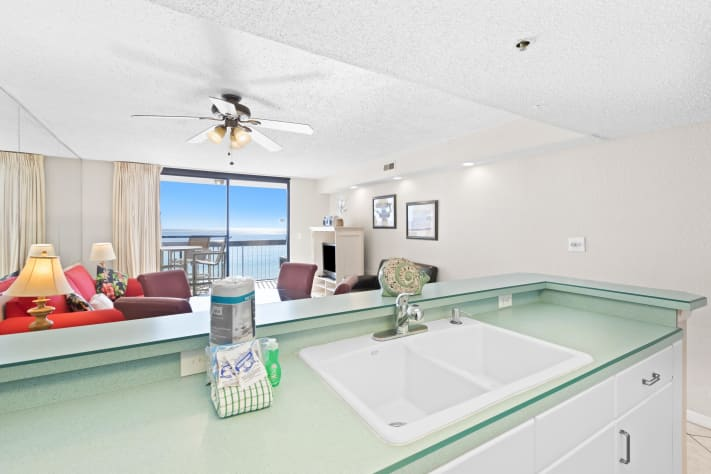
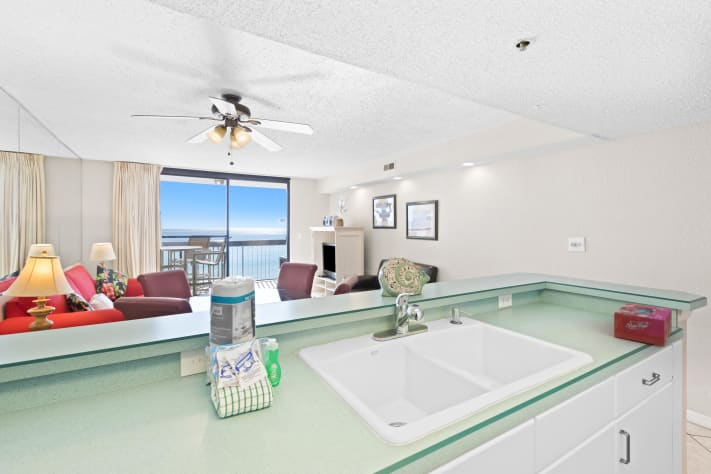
+ tissue box [613,302,673,347]
